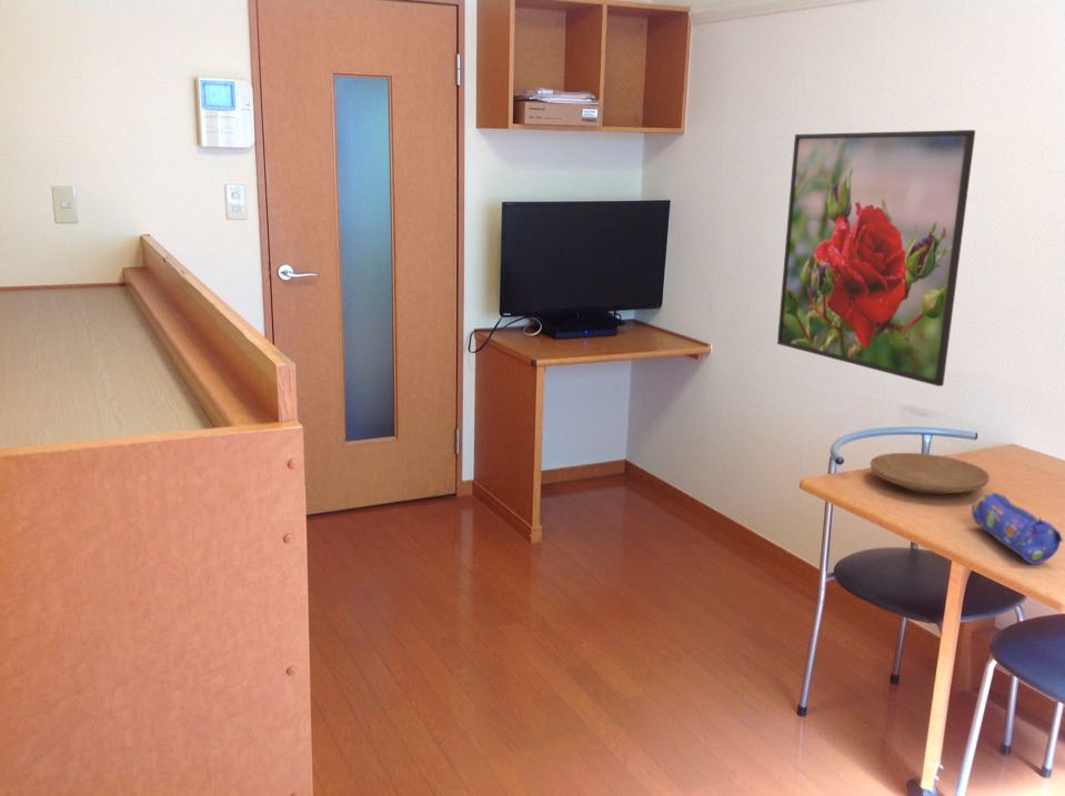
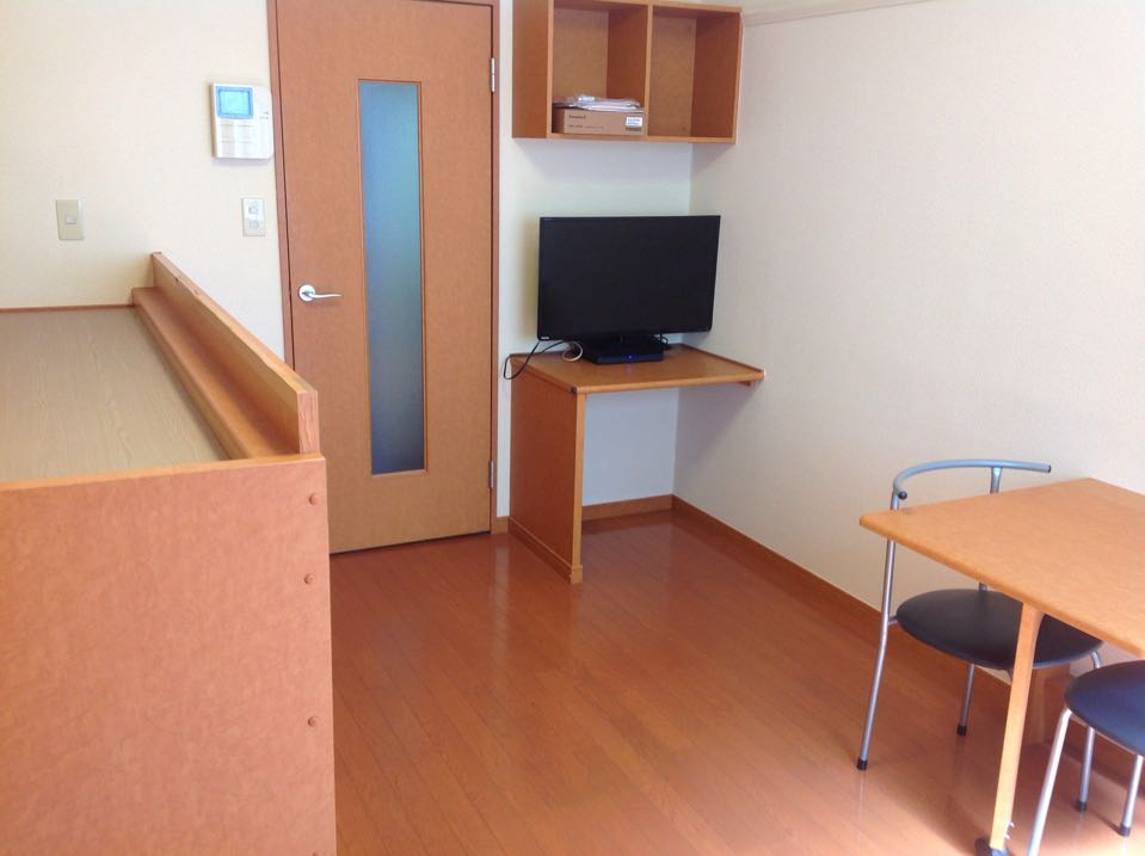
- plate [870,452,991,495]
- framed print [776,129,976,387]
- pencil case [971,492,1065,565]
